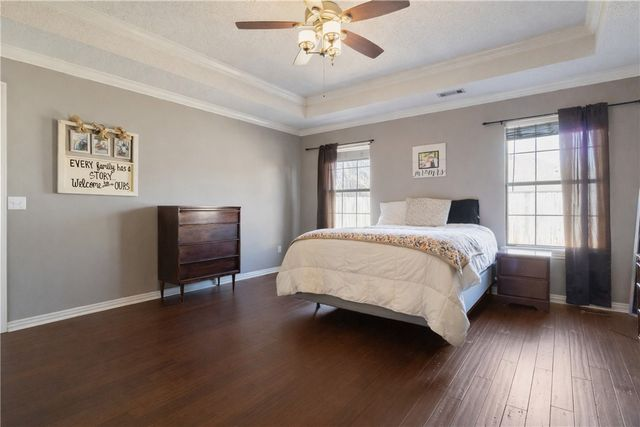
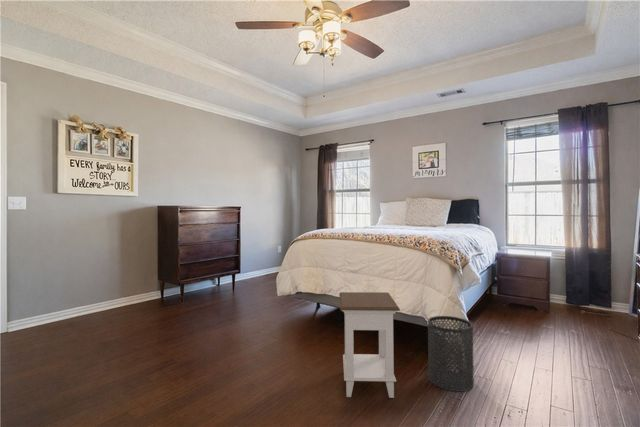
+ nightstand [338,291,401,399]
+ trash can [427,315,475,393]
